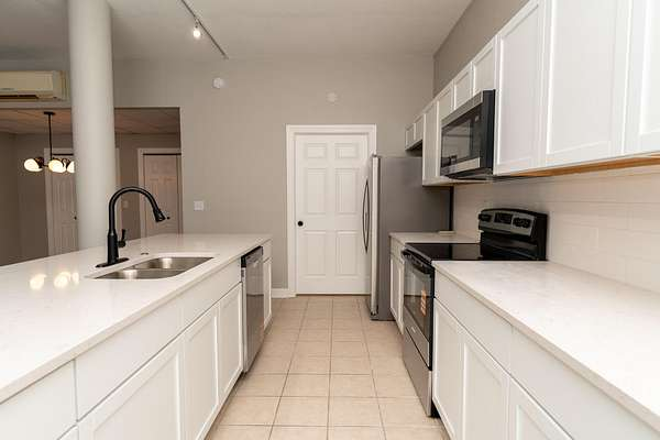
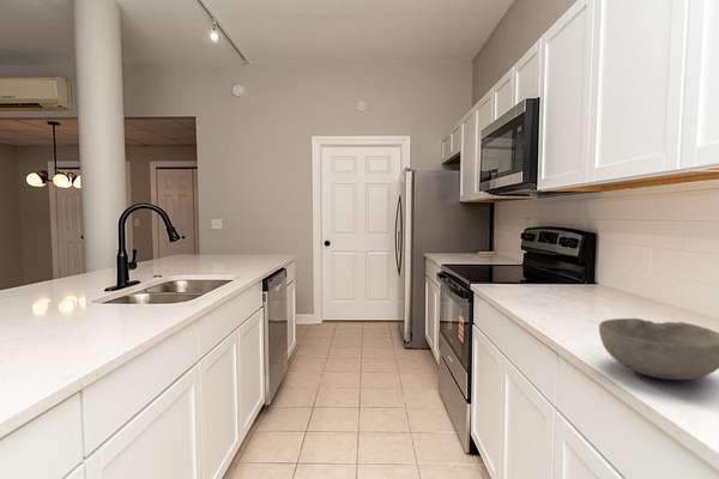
+ bowl [598,317,719,381]
